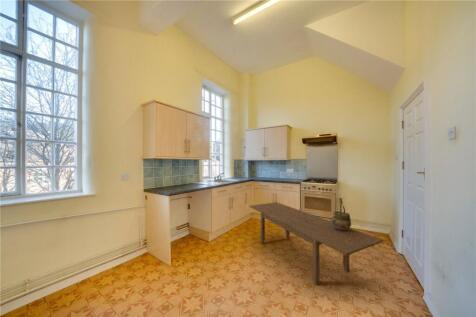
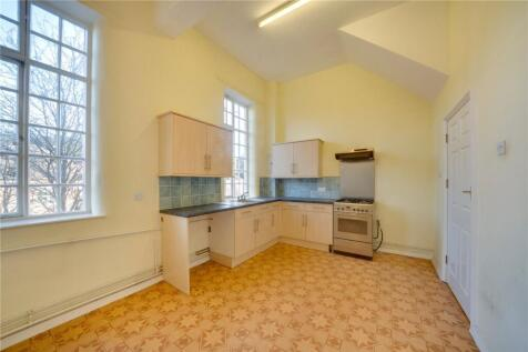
- dining table [248,201,384,286]
- ceramic pot [330,210,352,230]
